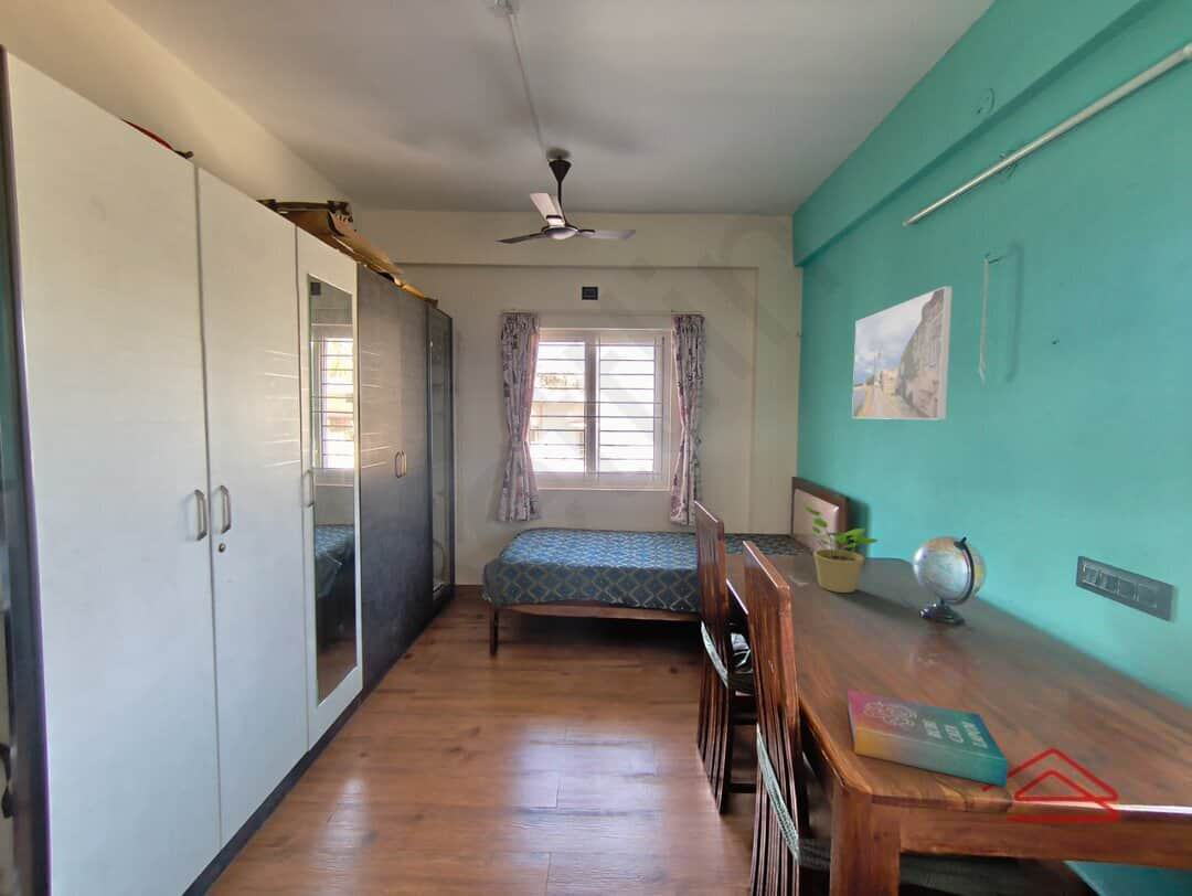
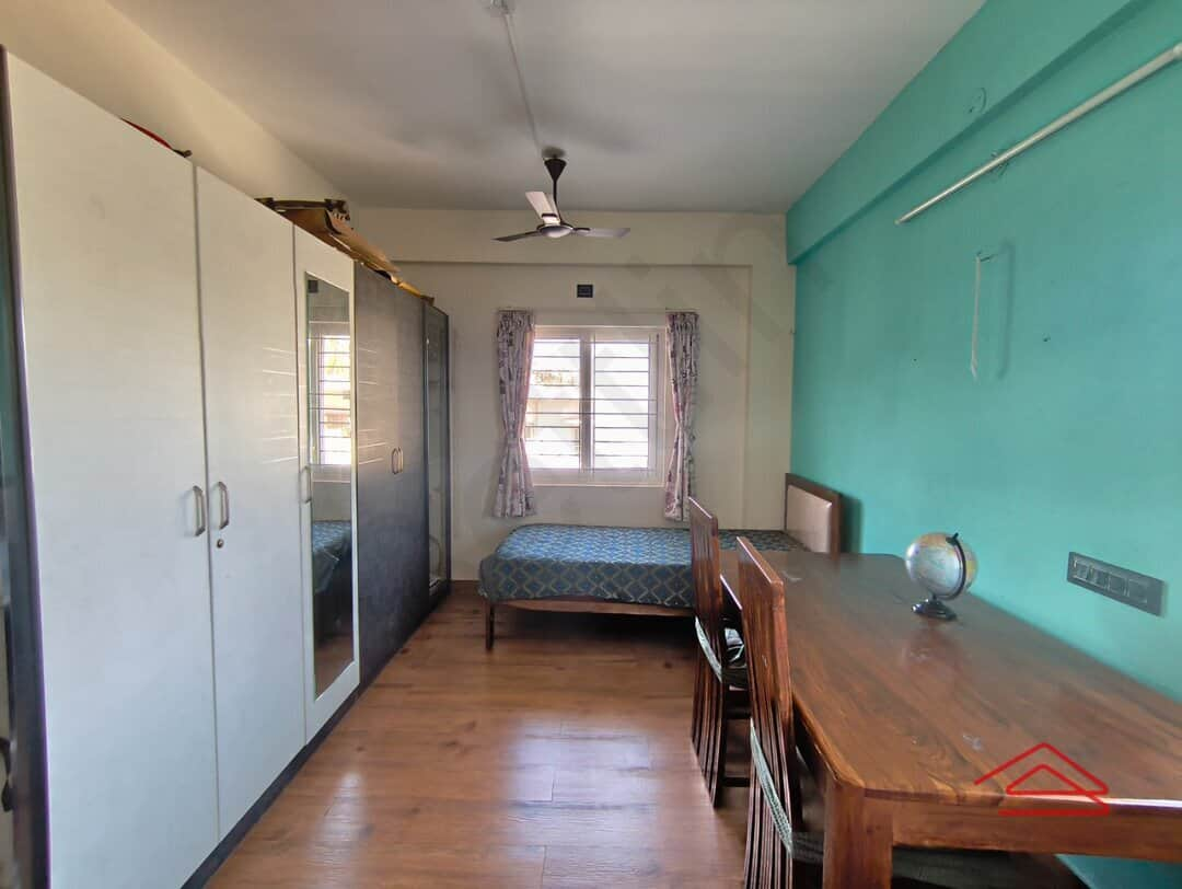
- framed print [851,285,954,420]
- book [845,690,1009,788]
- potted plant [801,503,880,594]
